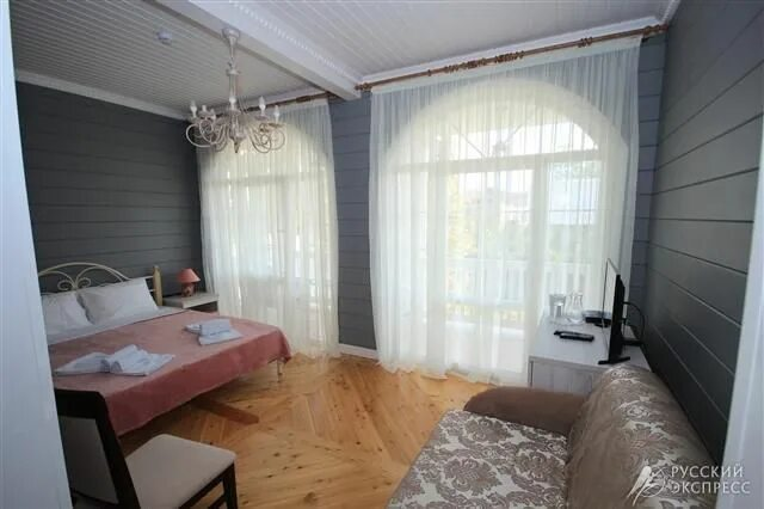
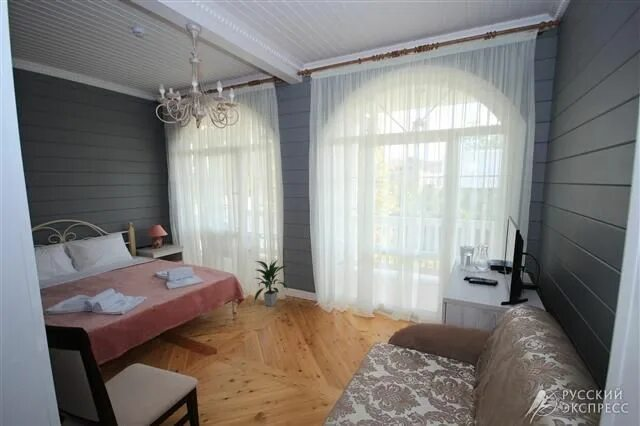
+ indoor plant [253,257,288,307]
